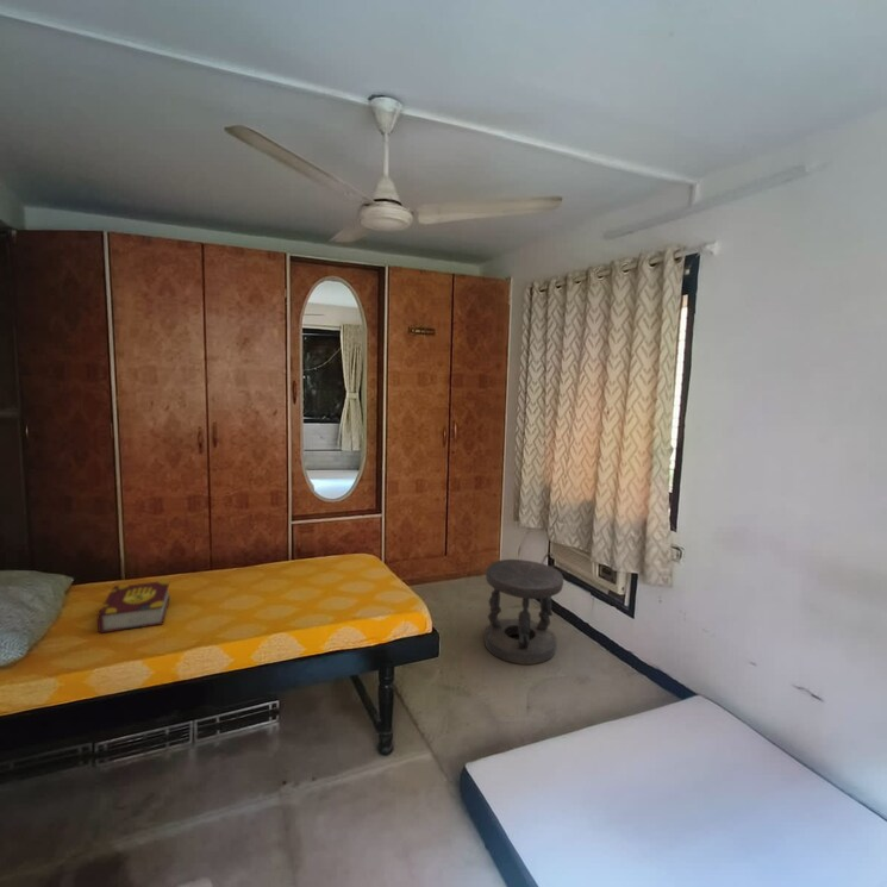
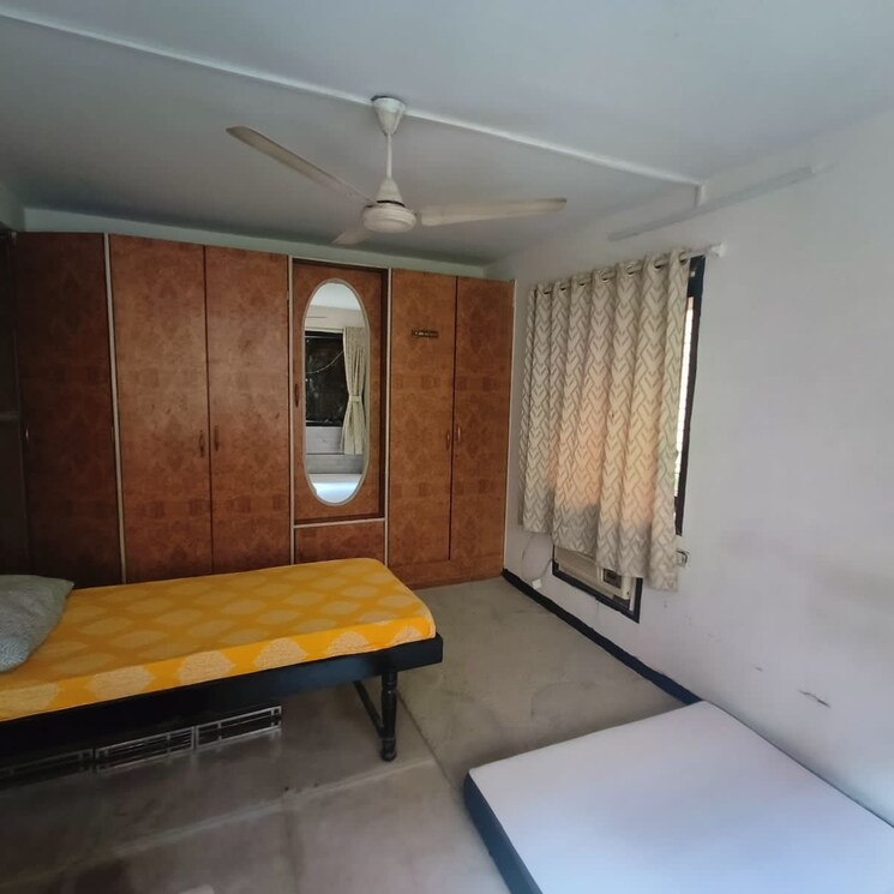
- book [96,579,171,635]
- stool [483,558,564,666]
